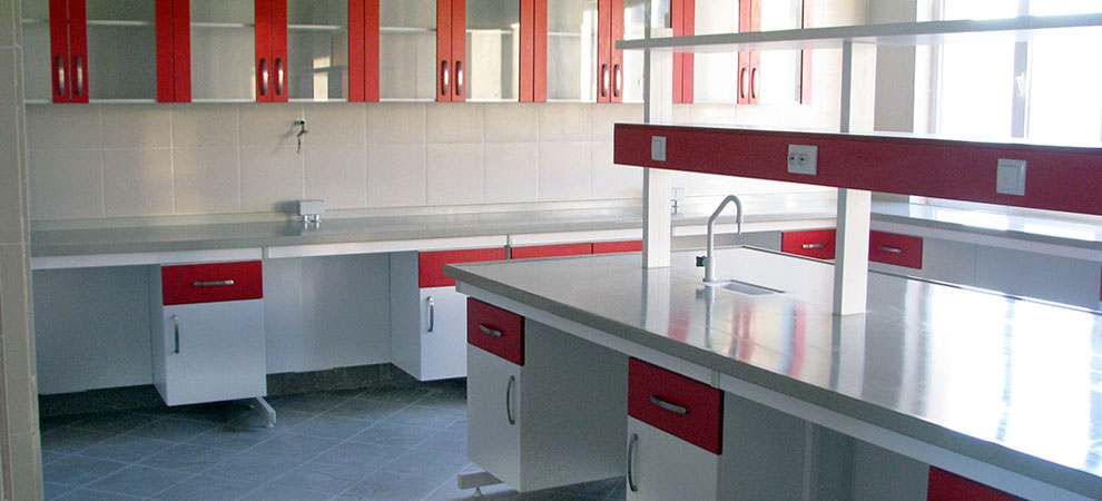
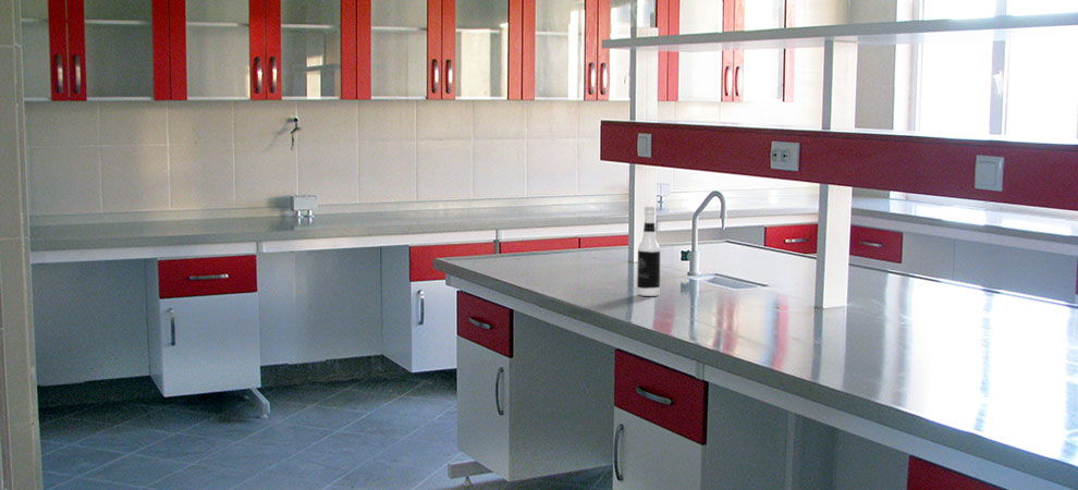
+ root beer [636,206,661,297]
